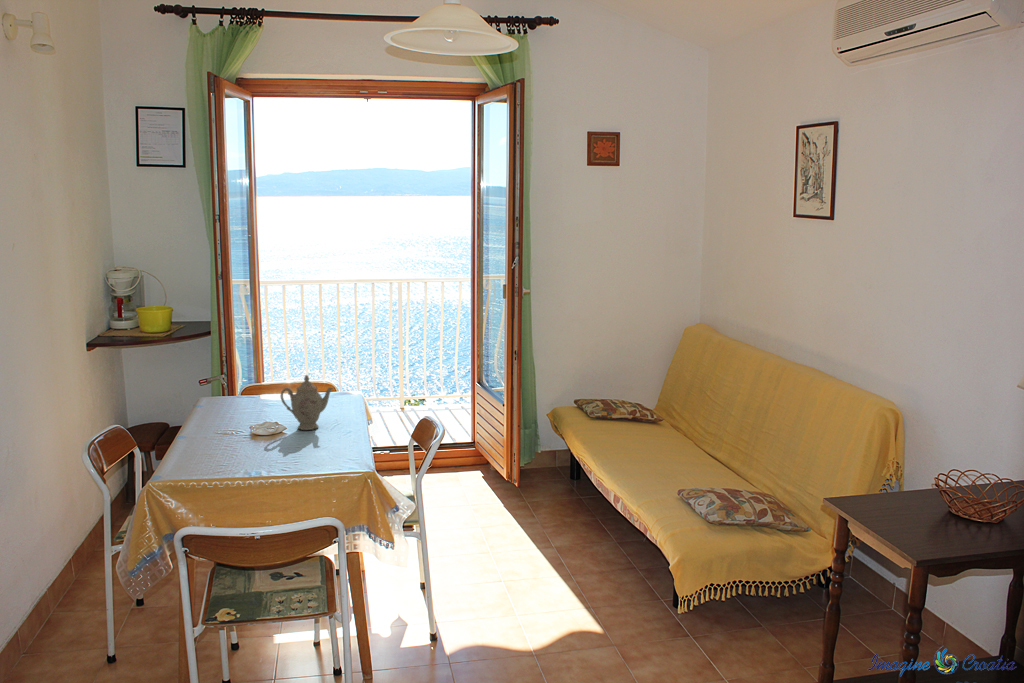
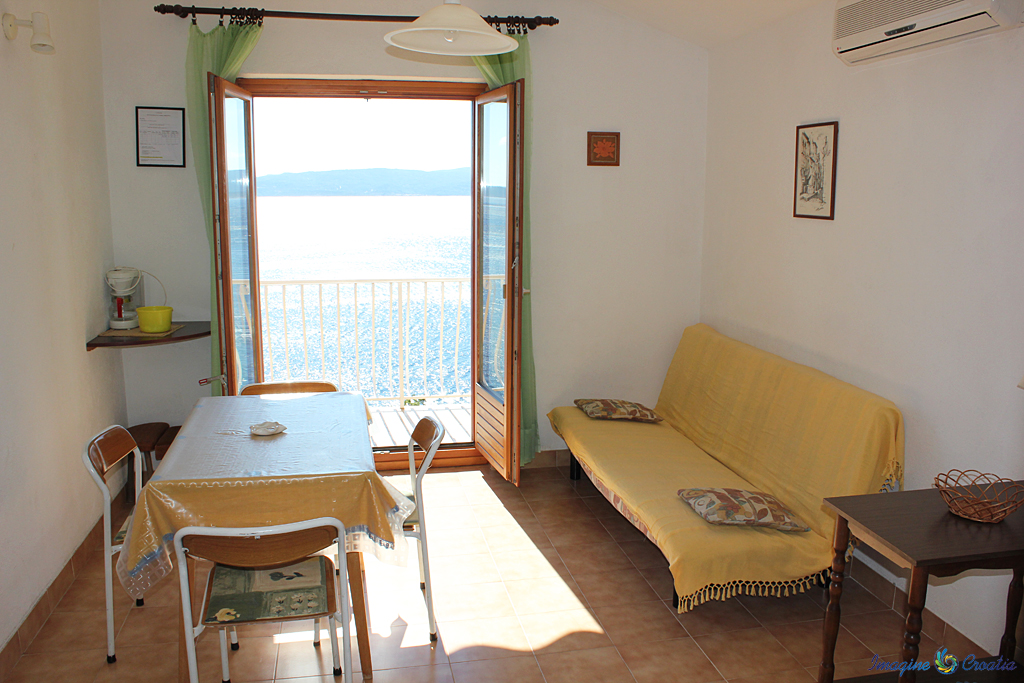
- chinaware [280,374,335,431]
